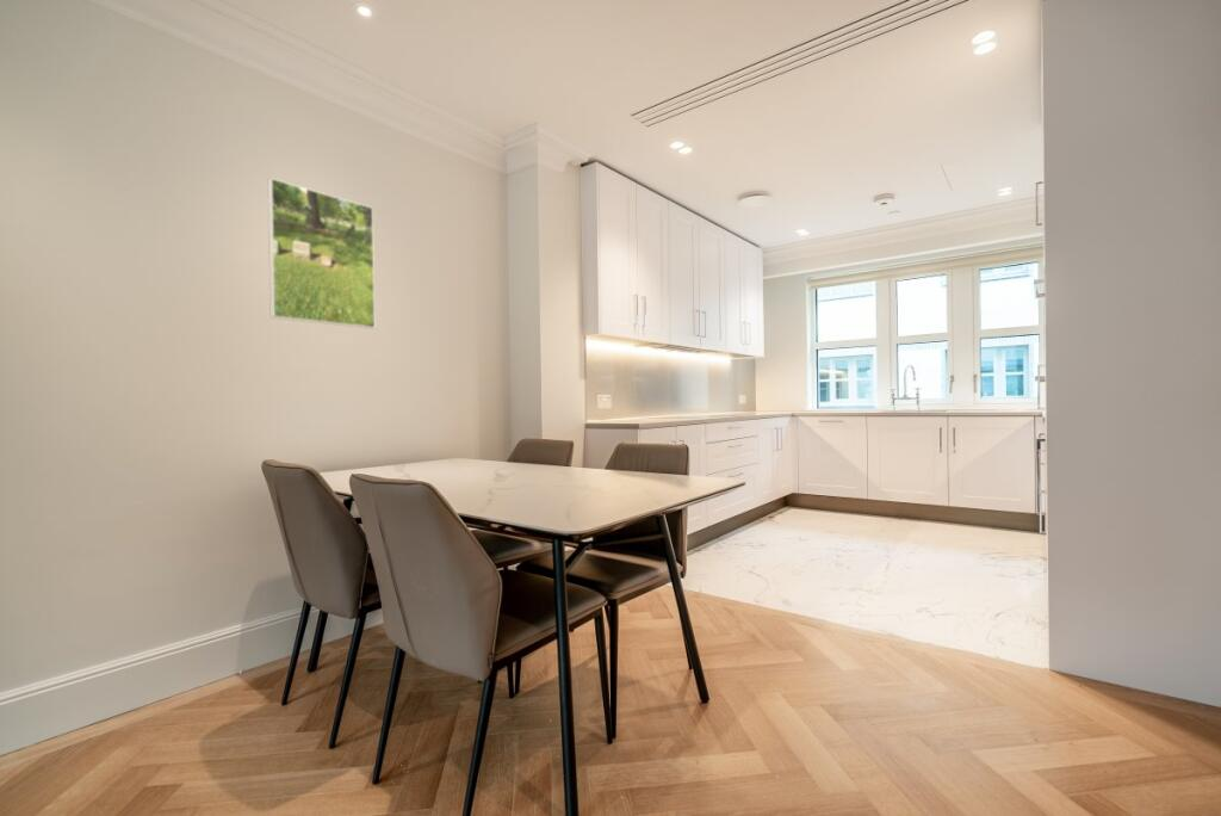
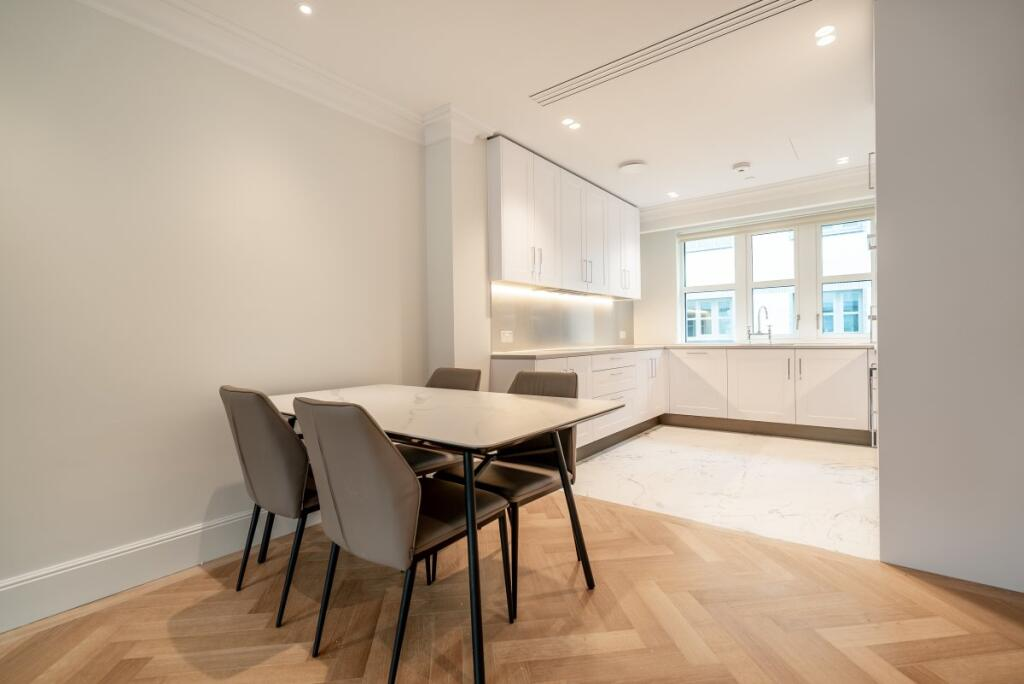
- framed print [267,177,376,329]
